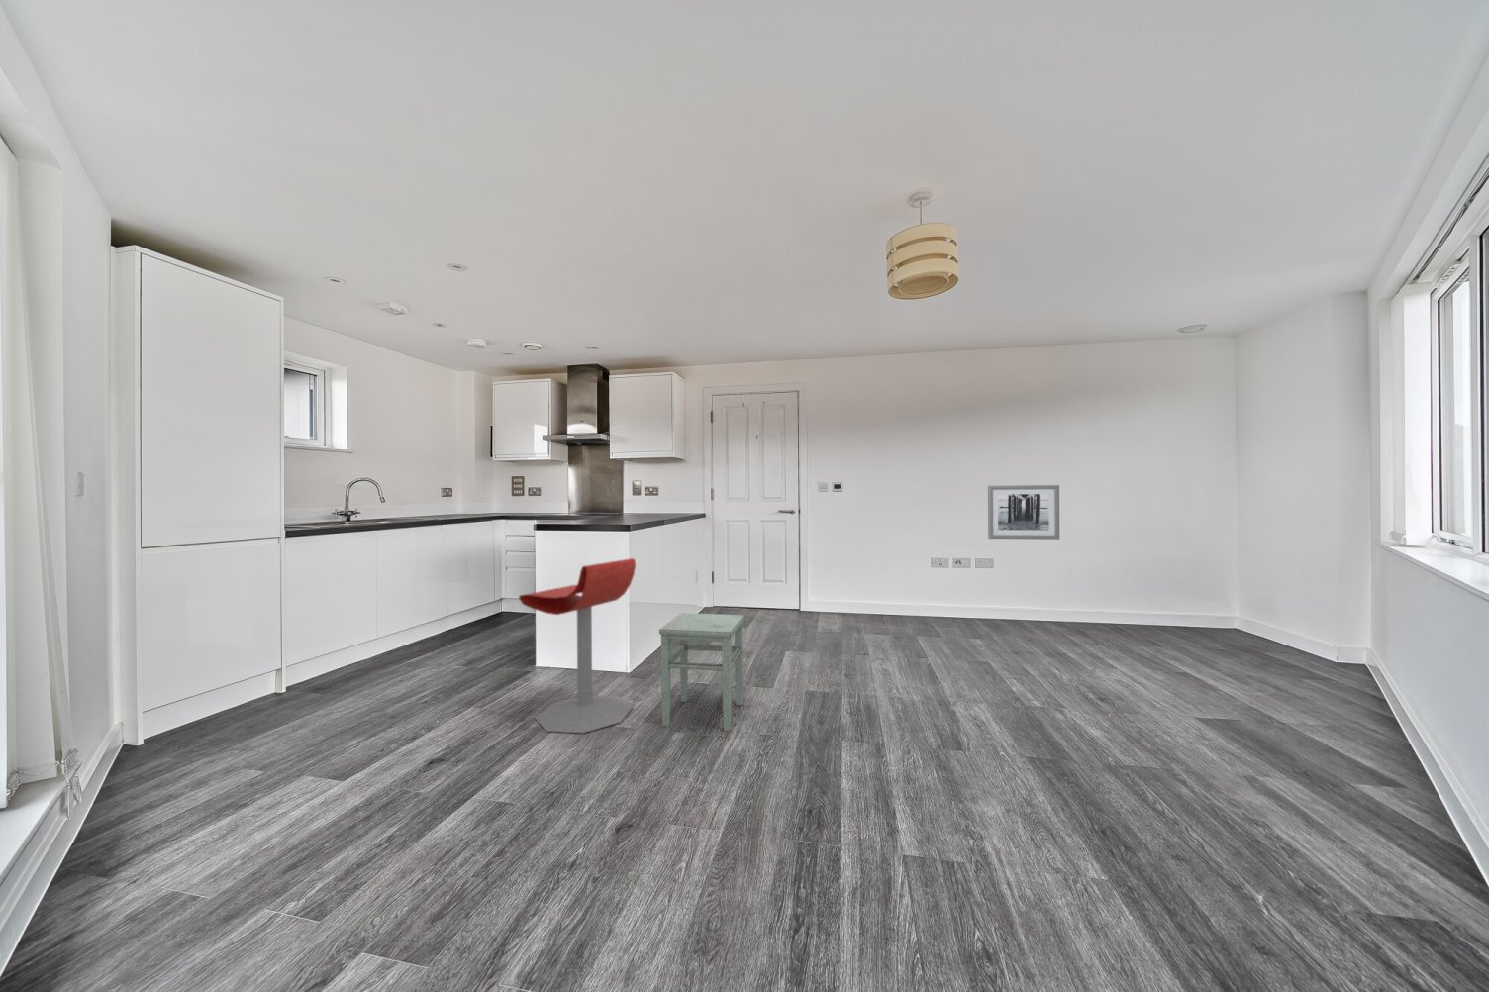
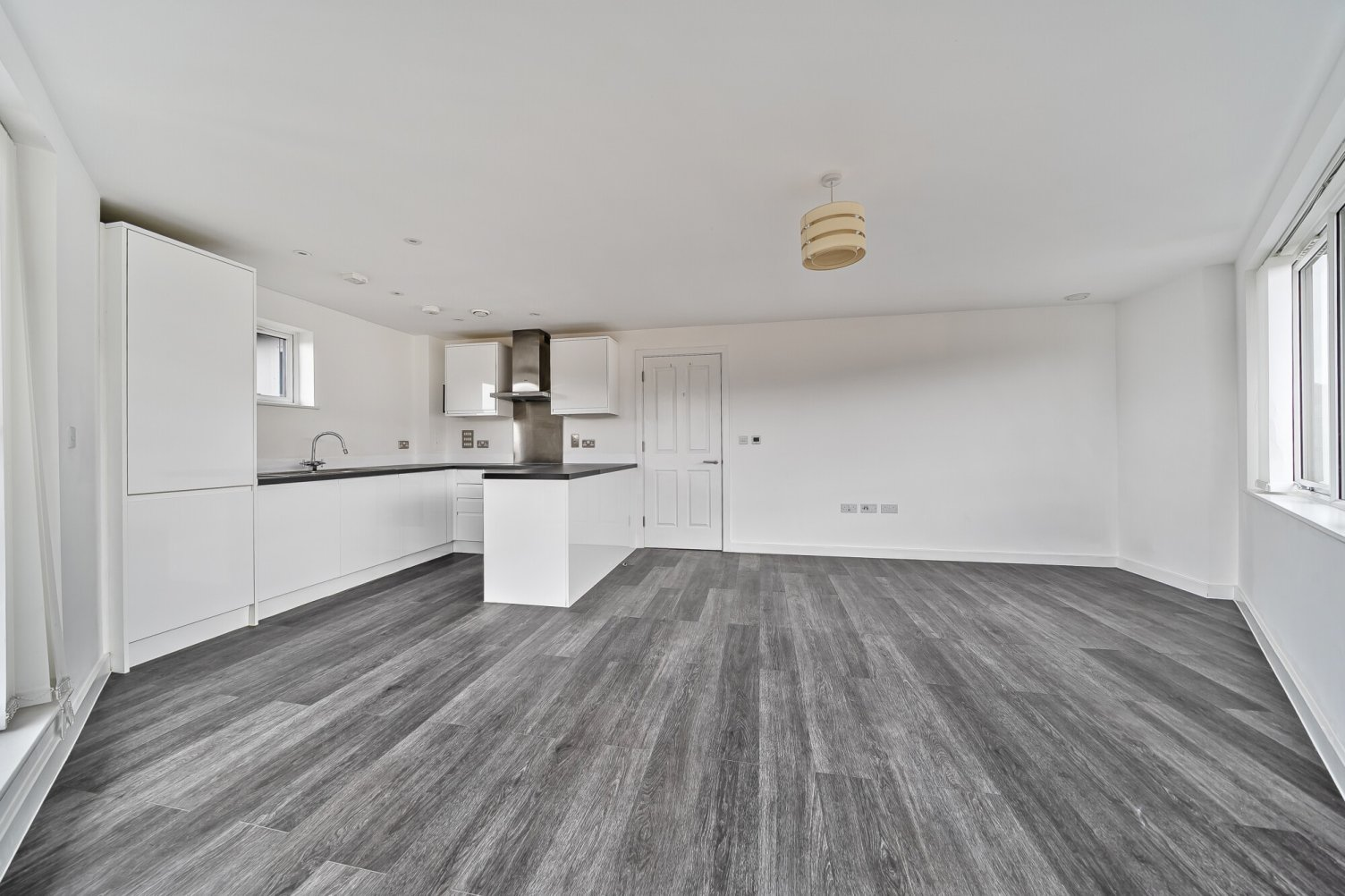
- wall art [988,484,1061,540]
- stool [518,557,637,734]
- stool [659,612,745,732]
